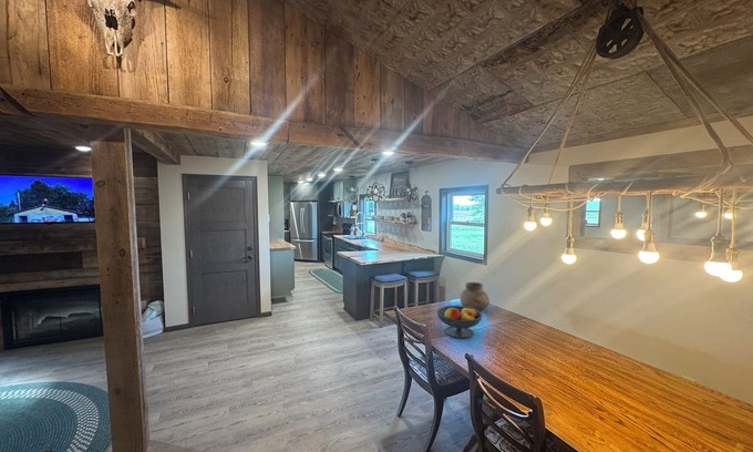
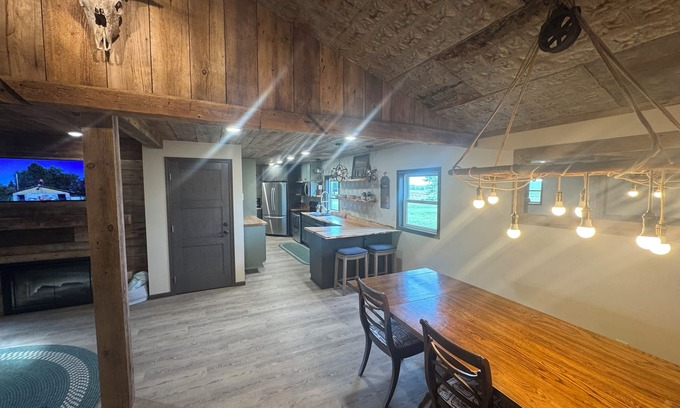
- fruit bowl [435,305,484,339]
- vase [460,281,491,311]
